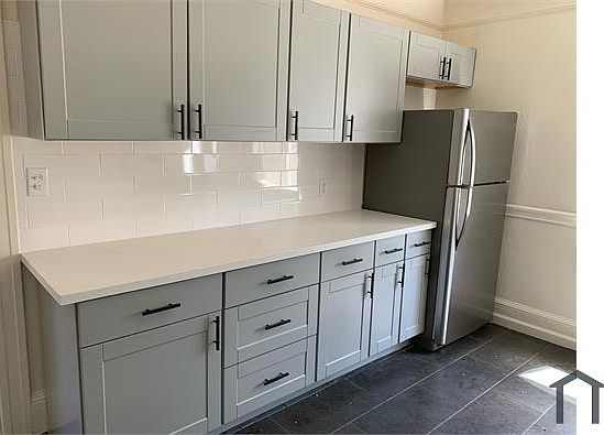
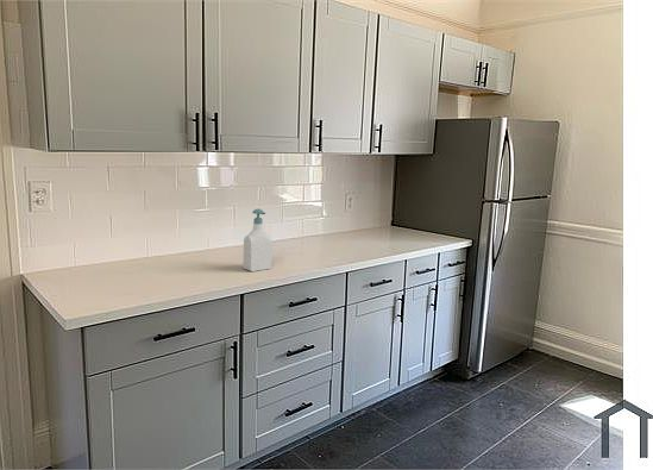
+ soap bottle [243,208,274,272]
